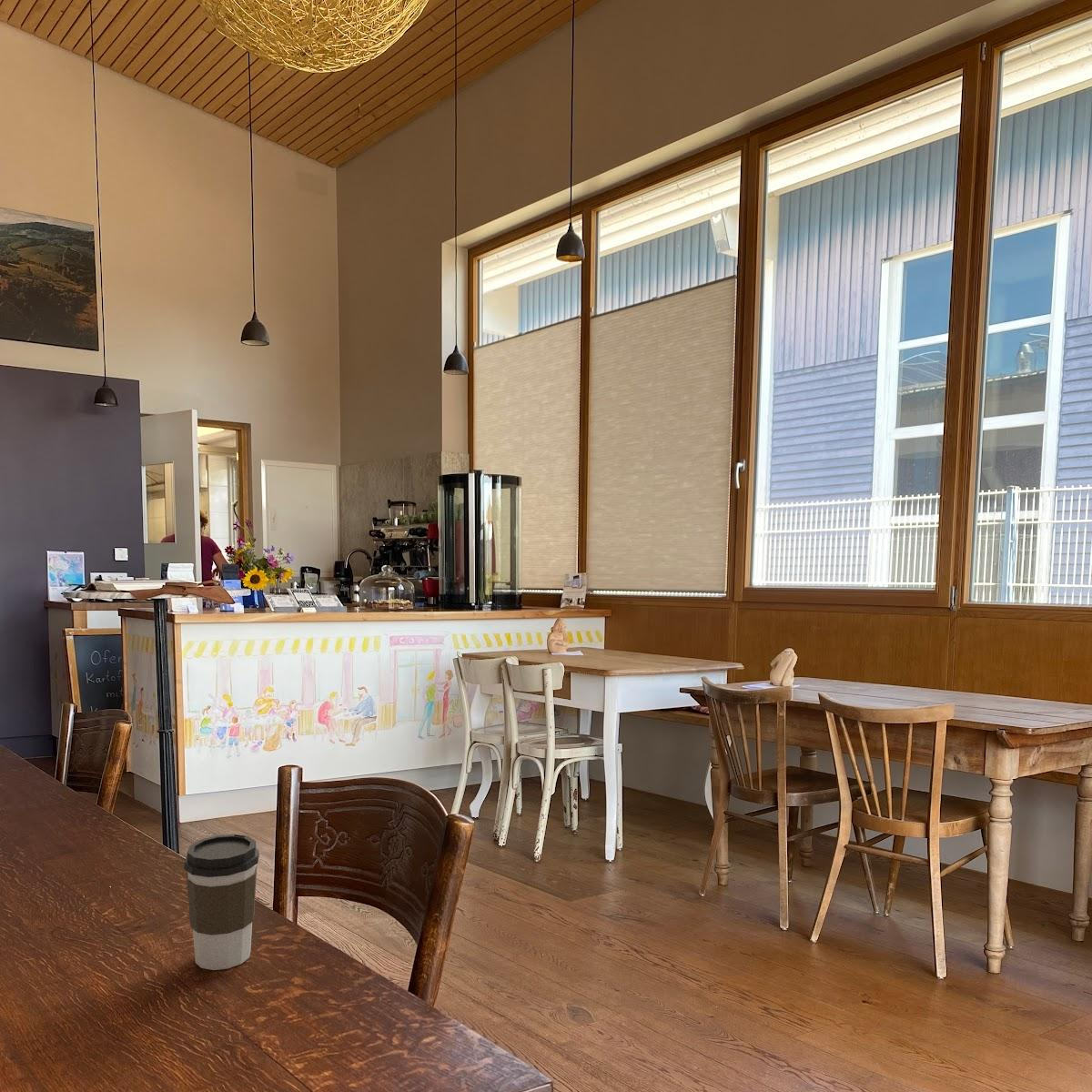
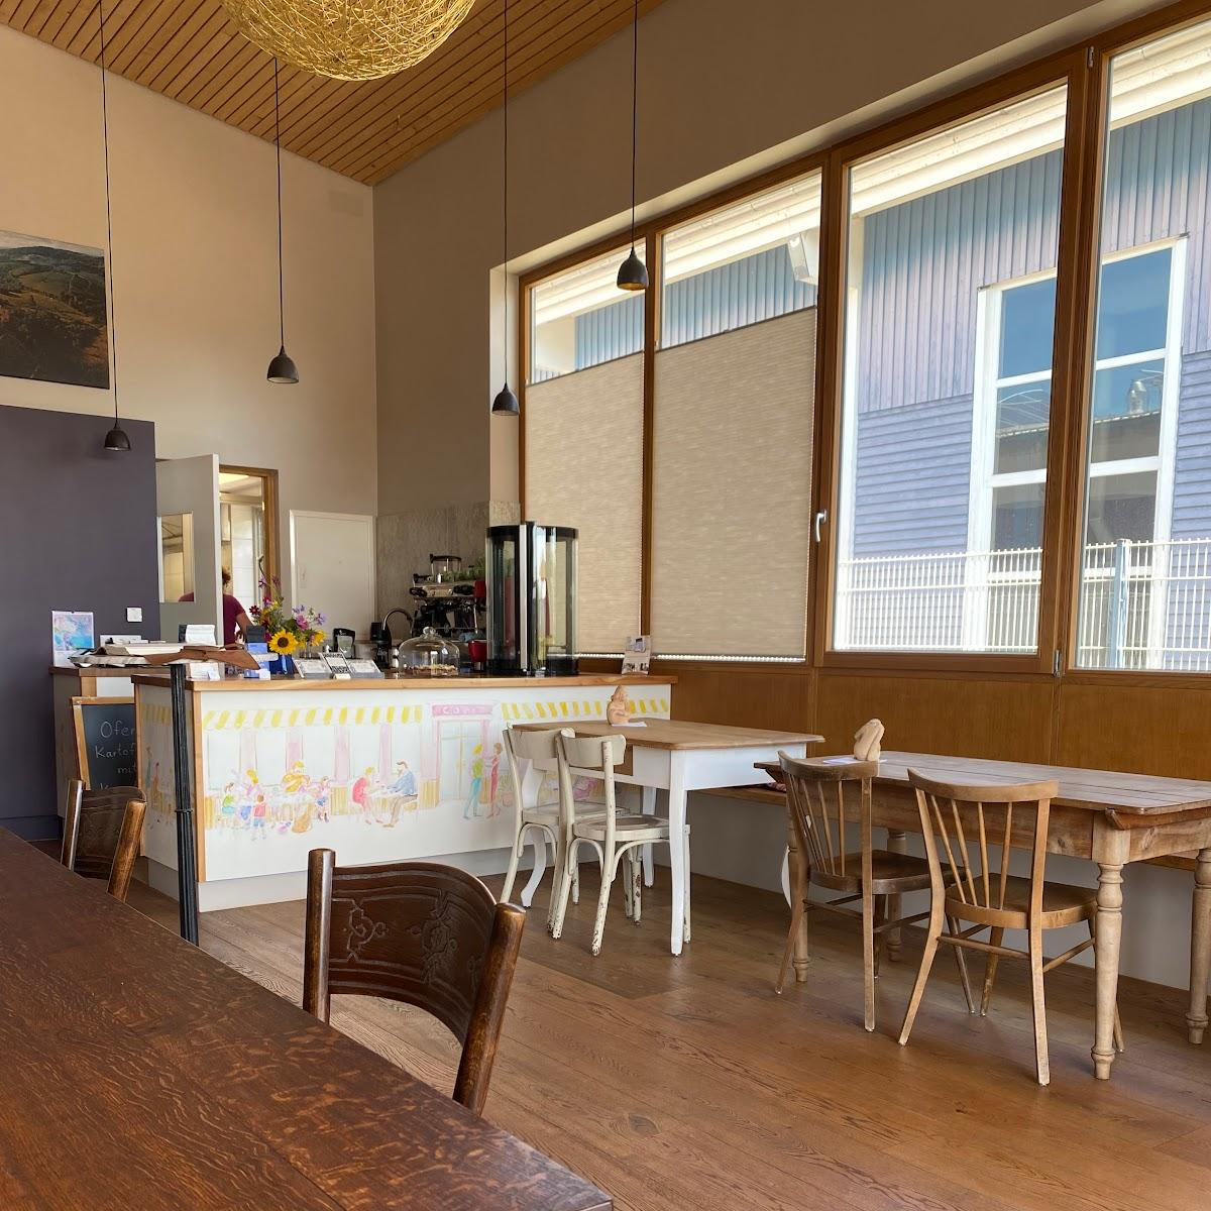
- coffee cup [183,834,260,971]
